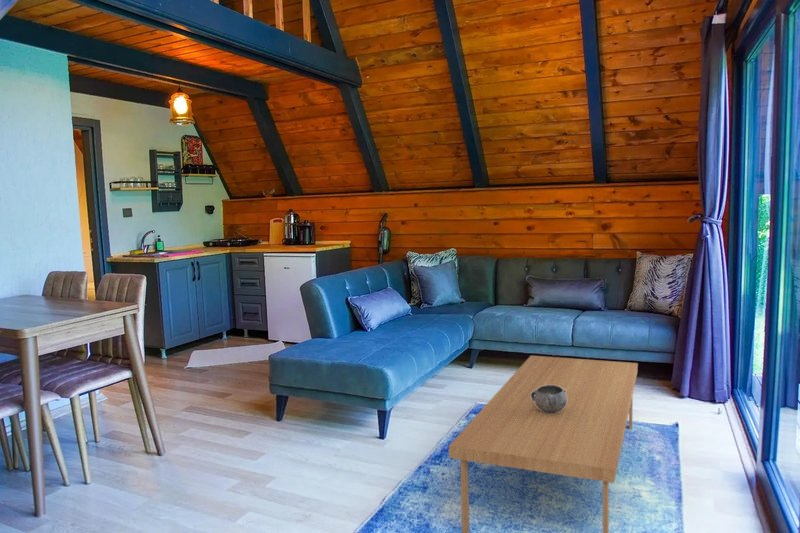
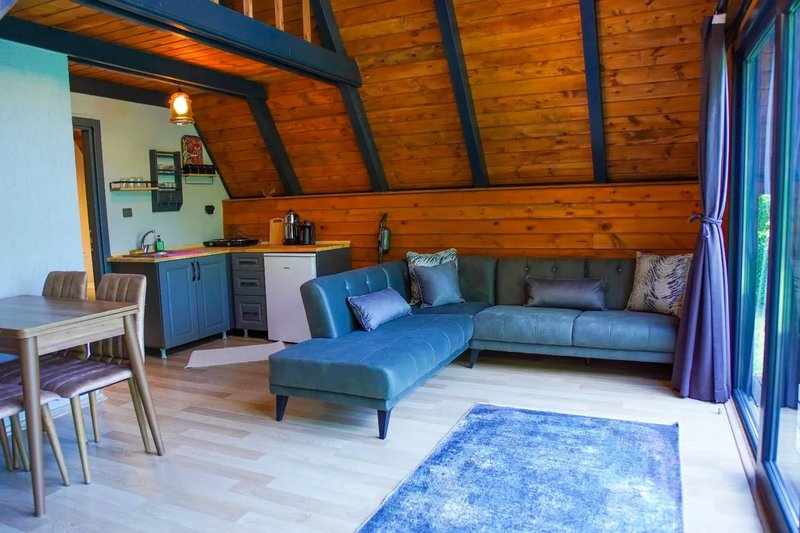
- decorative bowl [531,385,567,413]
- coffee table [448,355,639,533]
